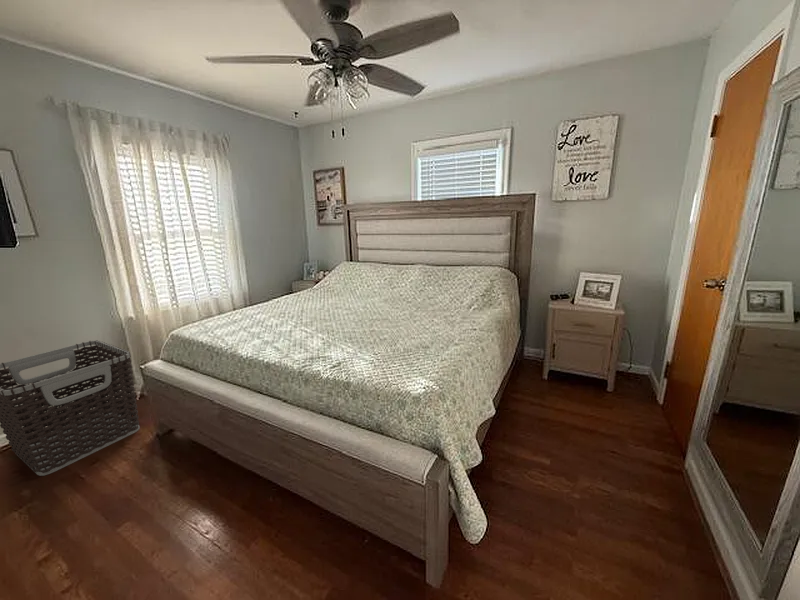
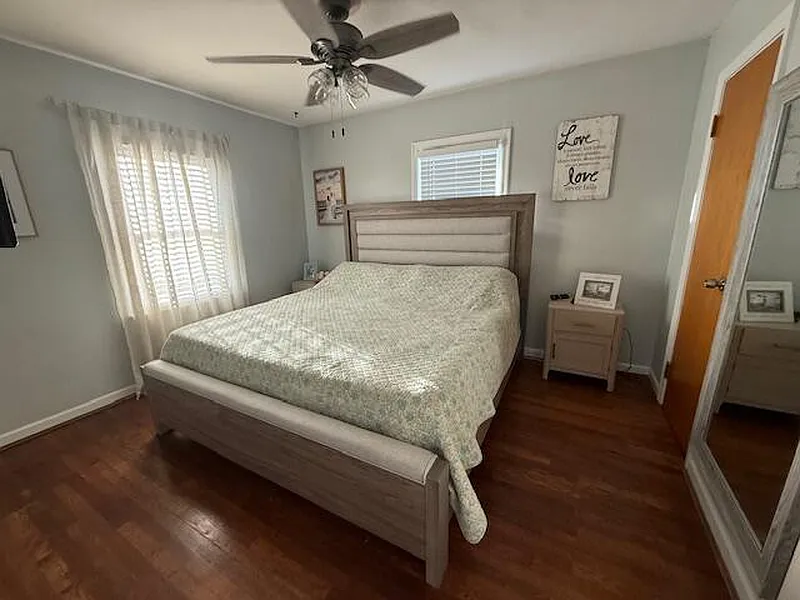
- clothes hamper [0,339,141,477]
